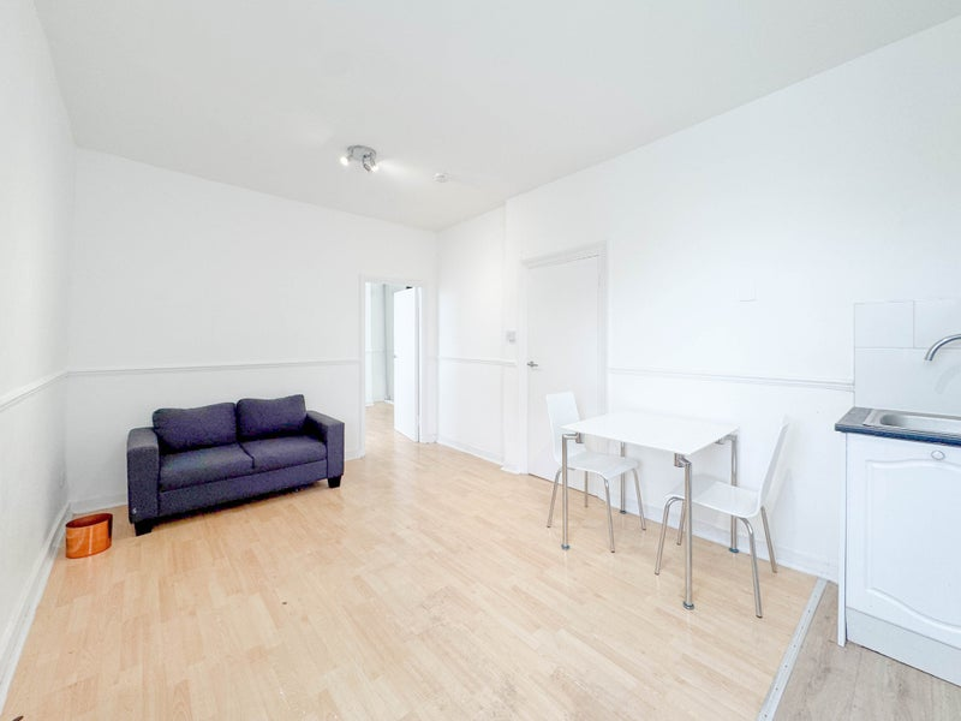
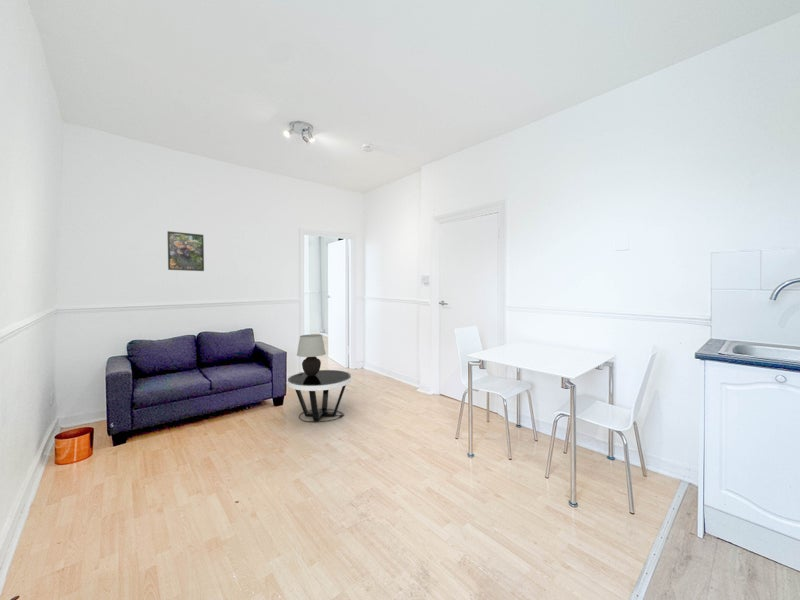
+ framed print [166,230,205,272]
+ table lamp [296,333,327,376]
+ side table [287,369,352,423]
